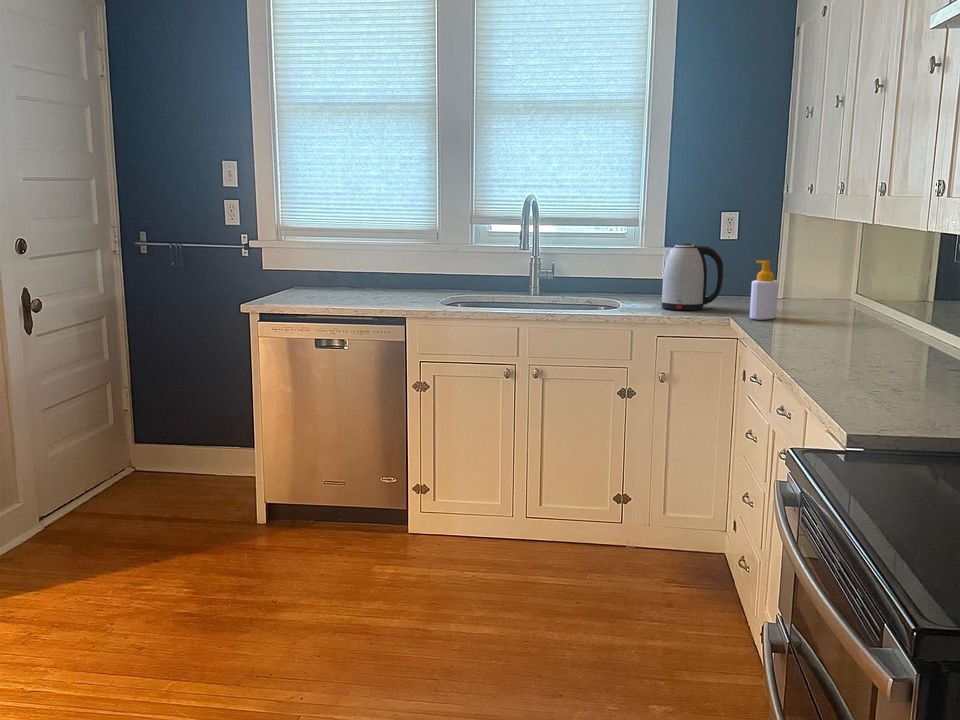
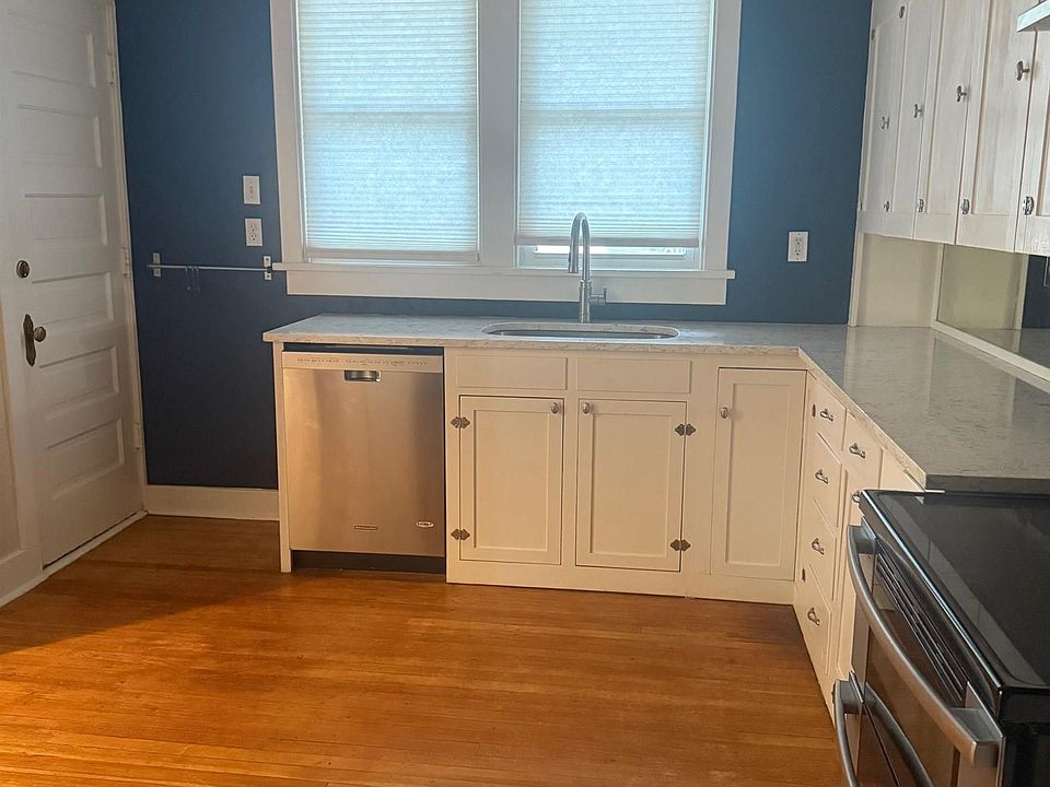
- kettle [661,242,724,311]
- soap bottle [749,259,779,321]
